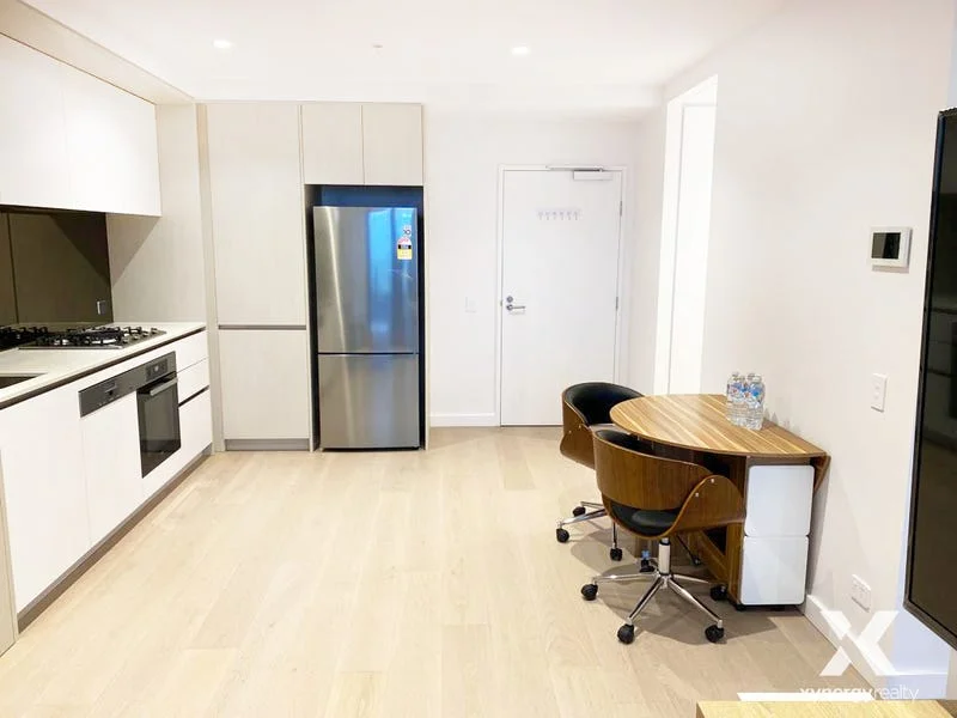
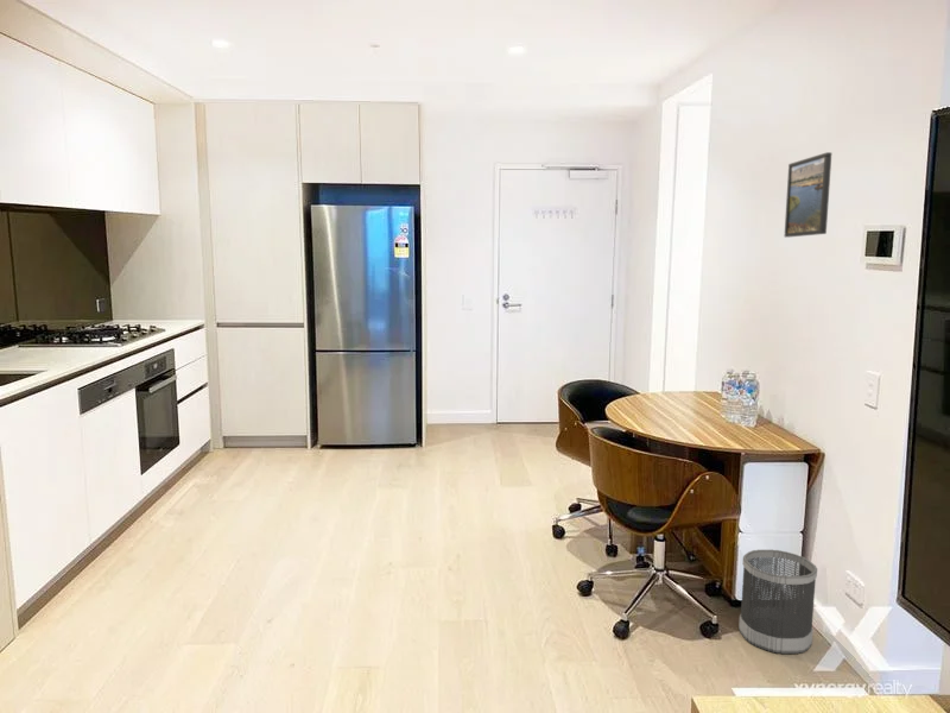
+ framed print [784,151,832,239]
+ wastebasket [737,549,818,655]
